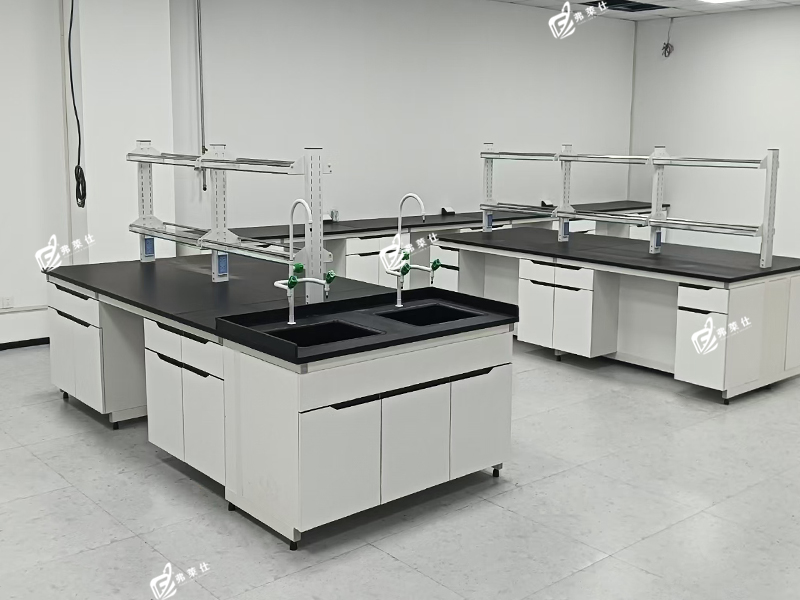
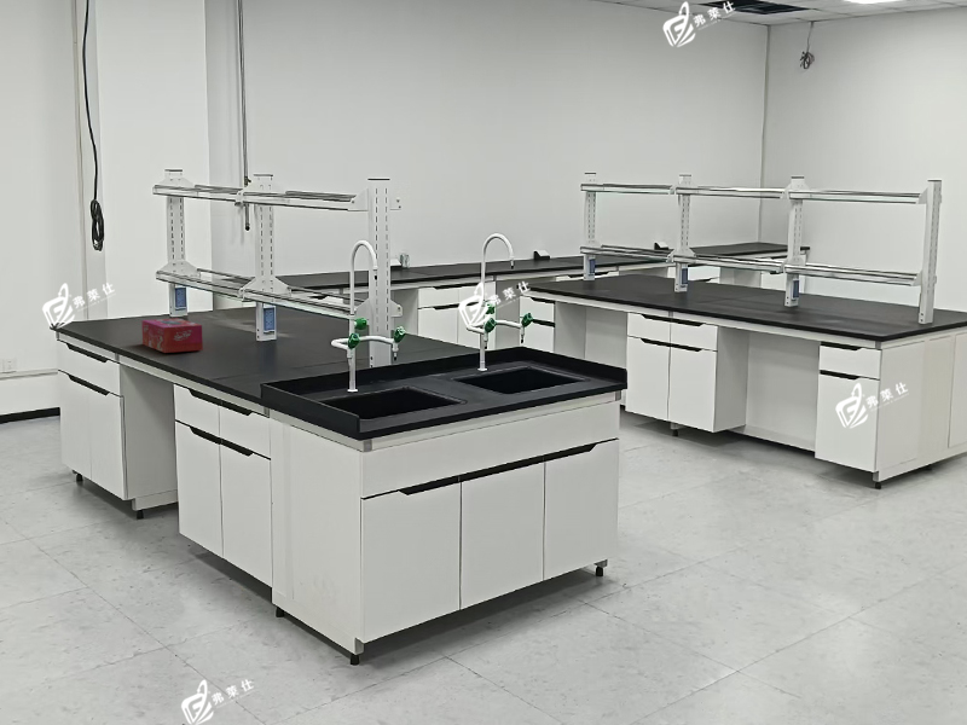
+ tissue box [140,318,204,354]
